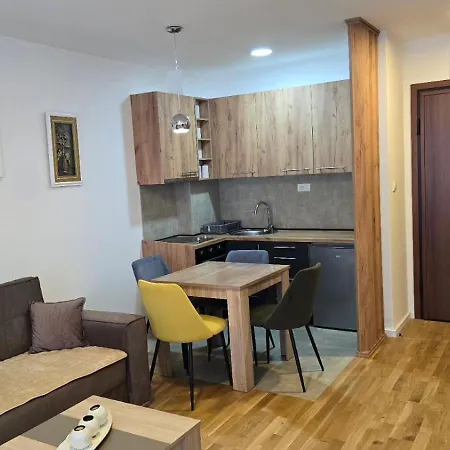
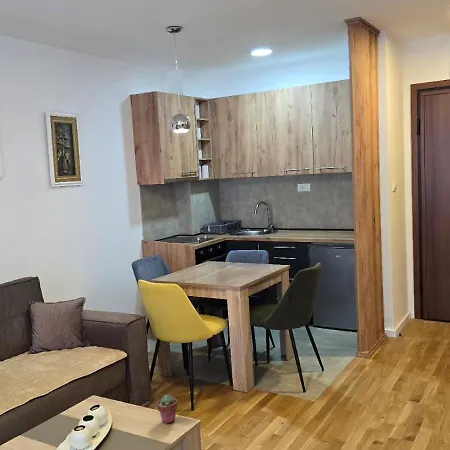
+ potted succulent [156,394,178,425]
